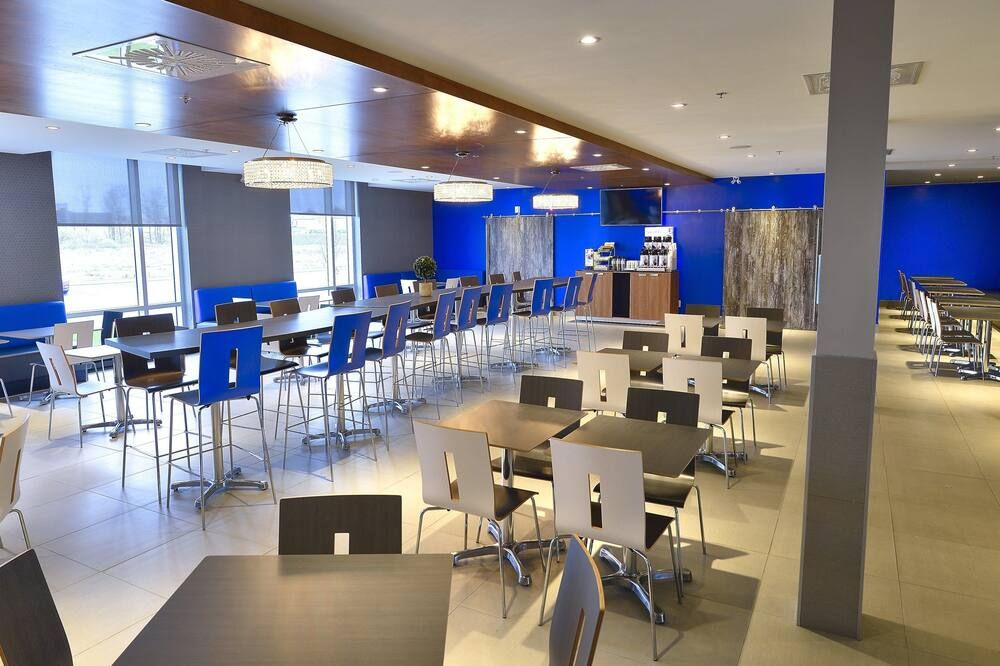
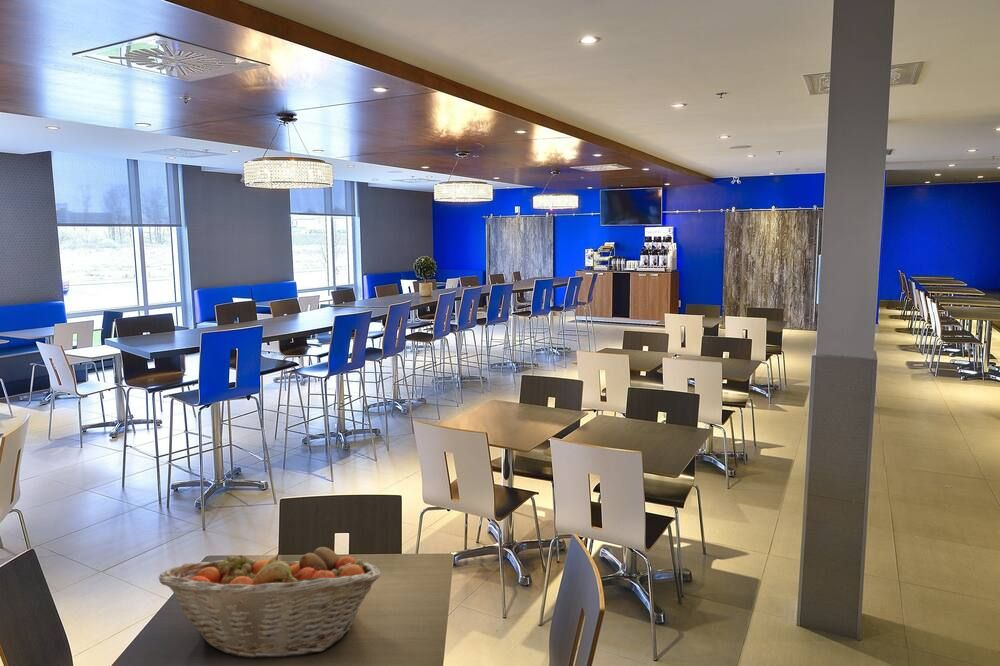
+ fruit basket [157,544,382,661]
